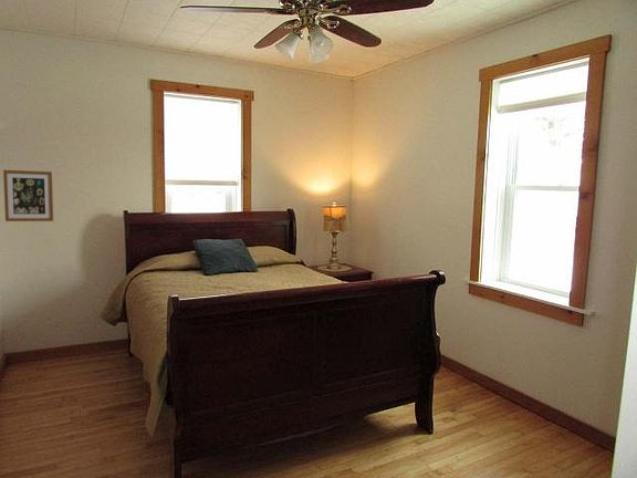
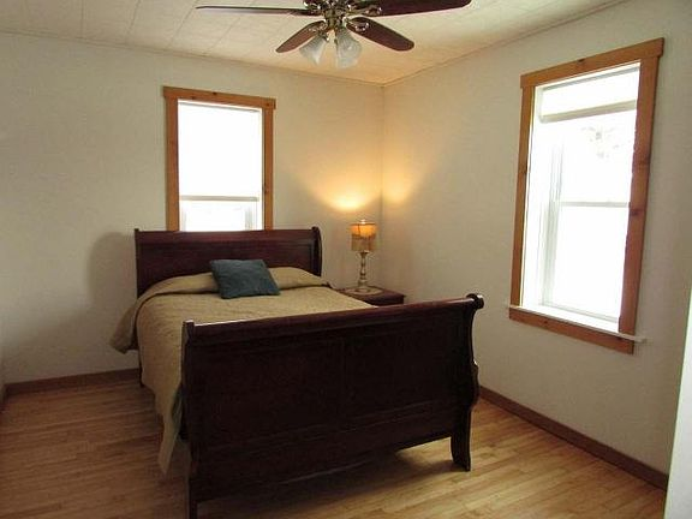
- wall art [2,169,54,222]
